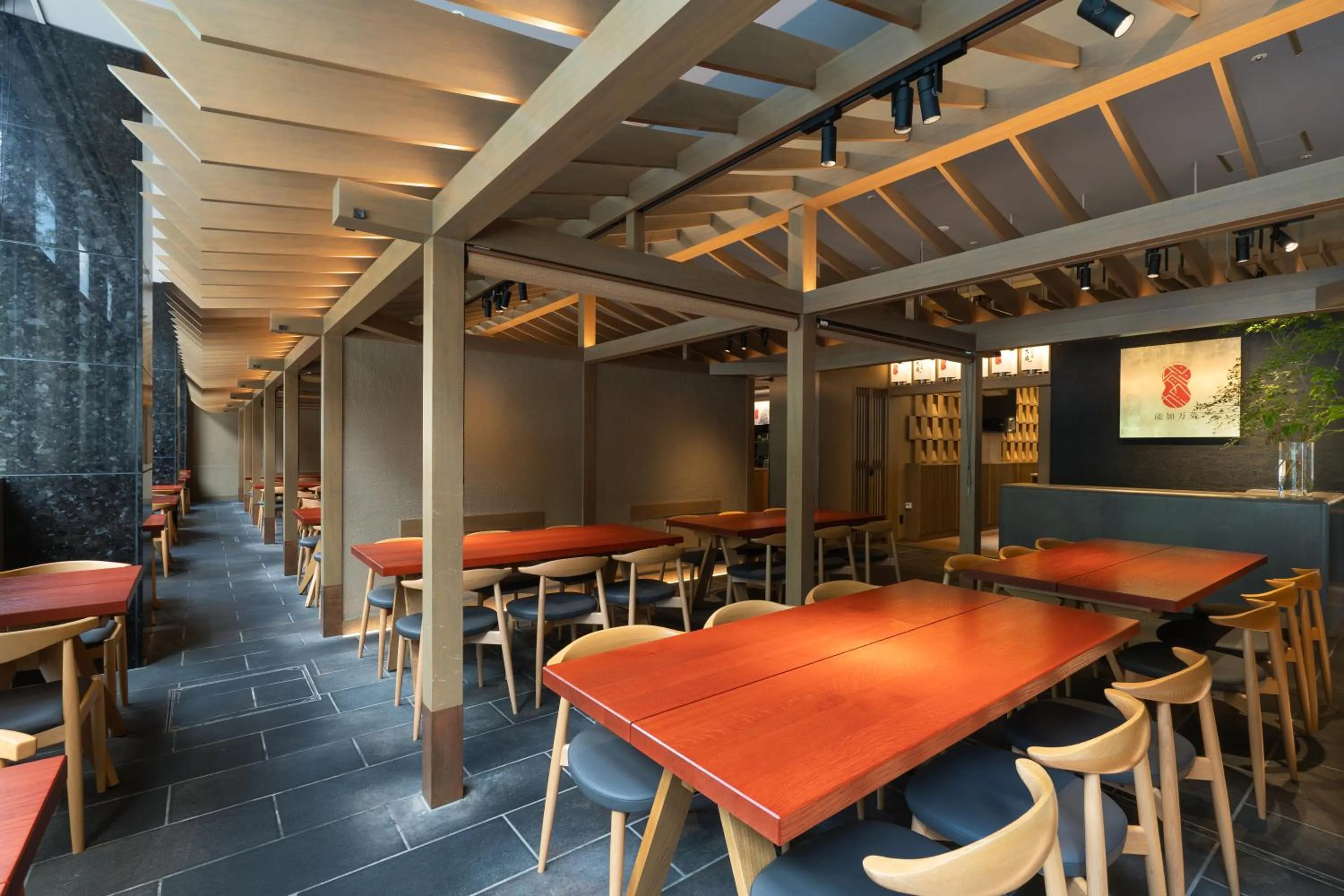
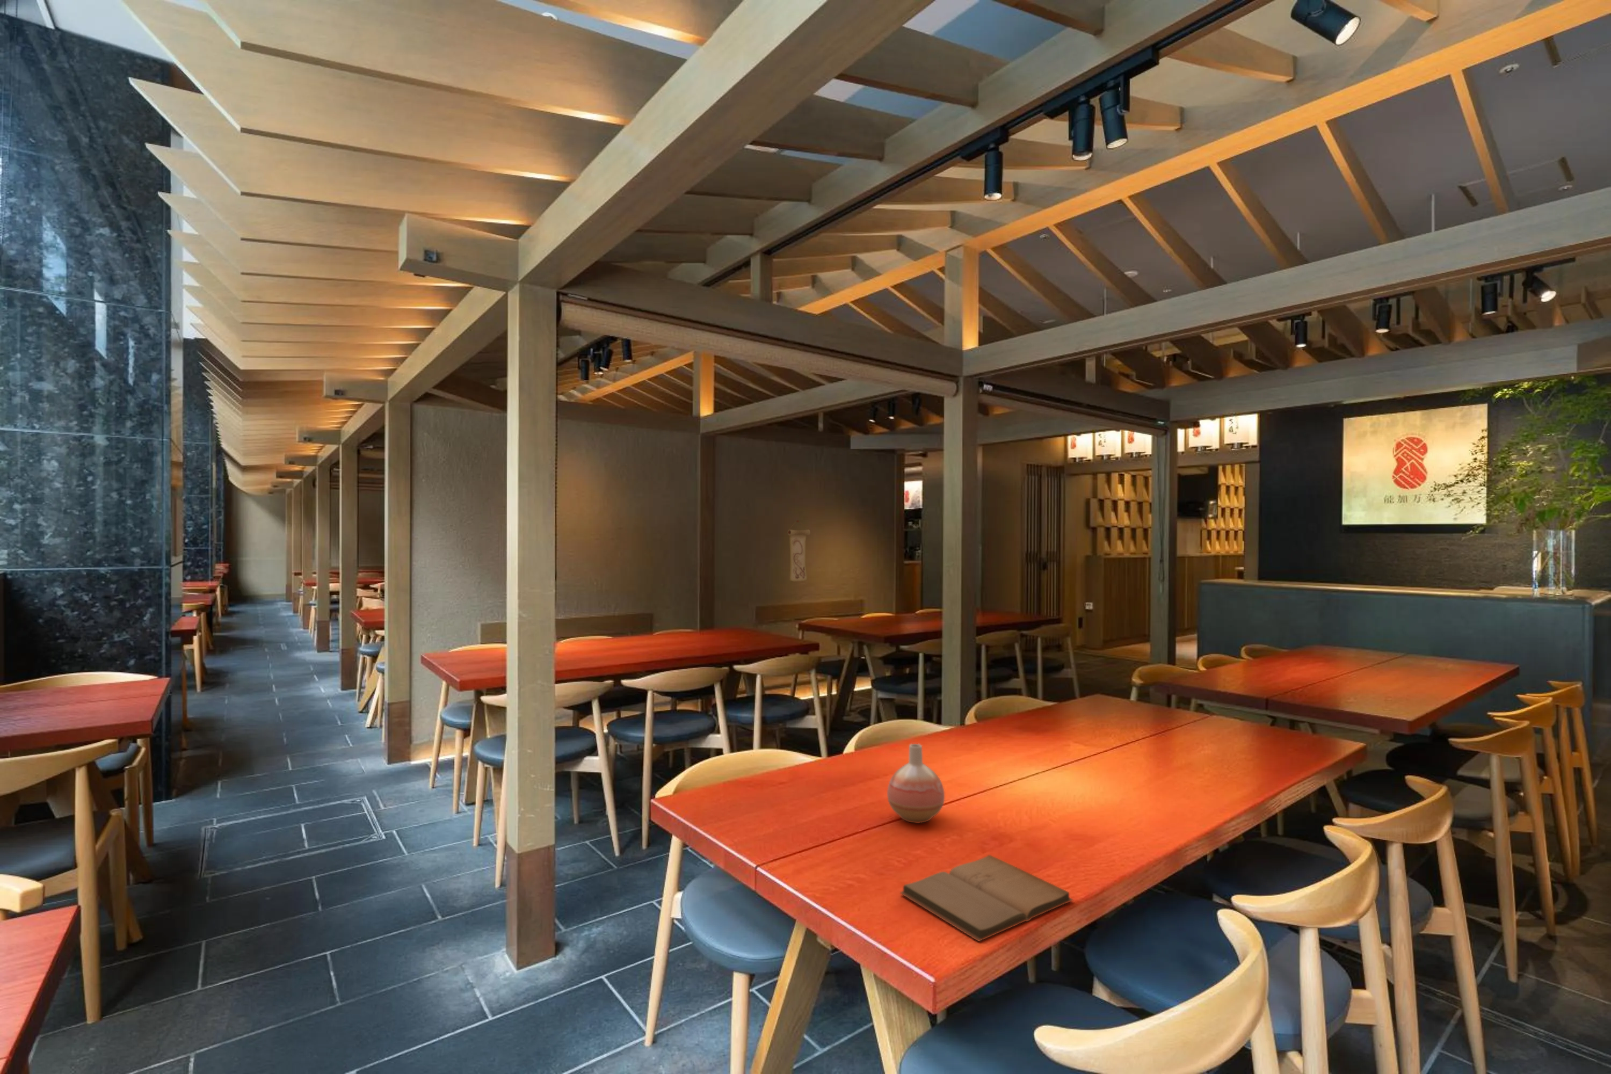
+ book [899,855,1074,942]
+ wall scroll [788,519,810,583]
+ vase [887,743,945,823]
